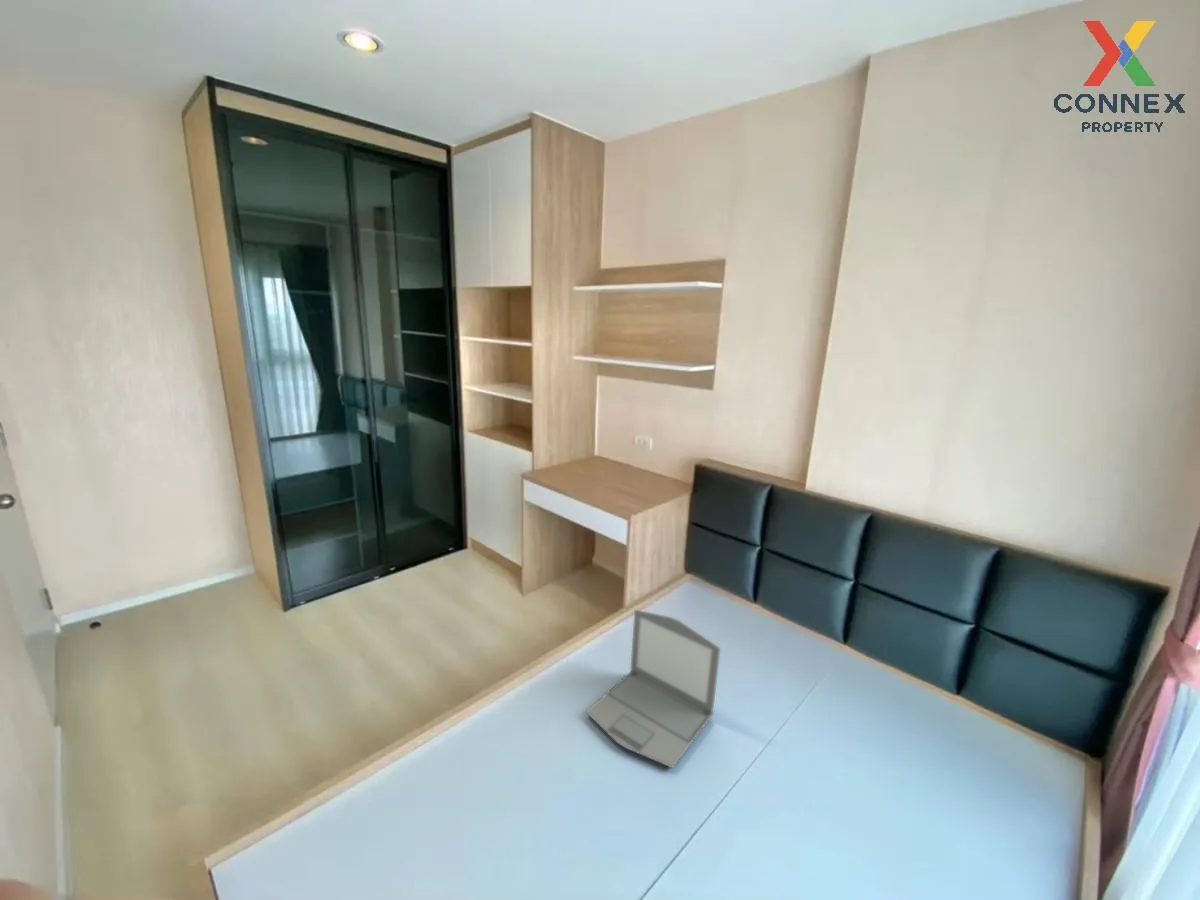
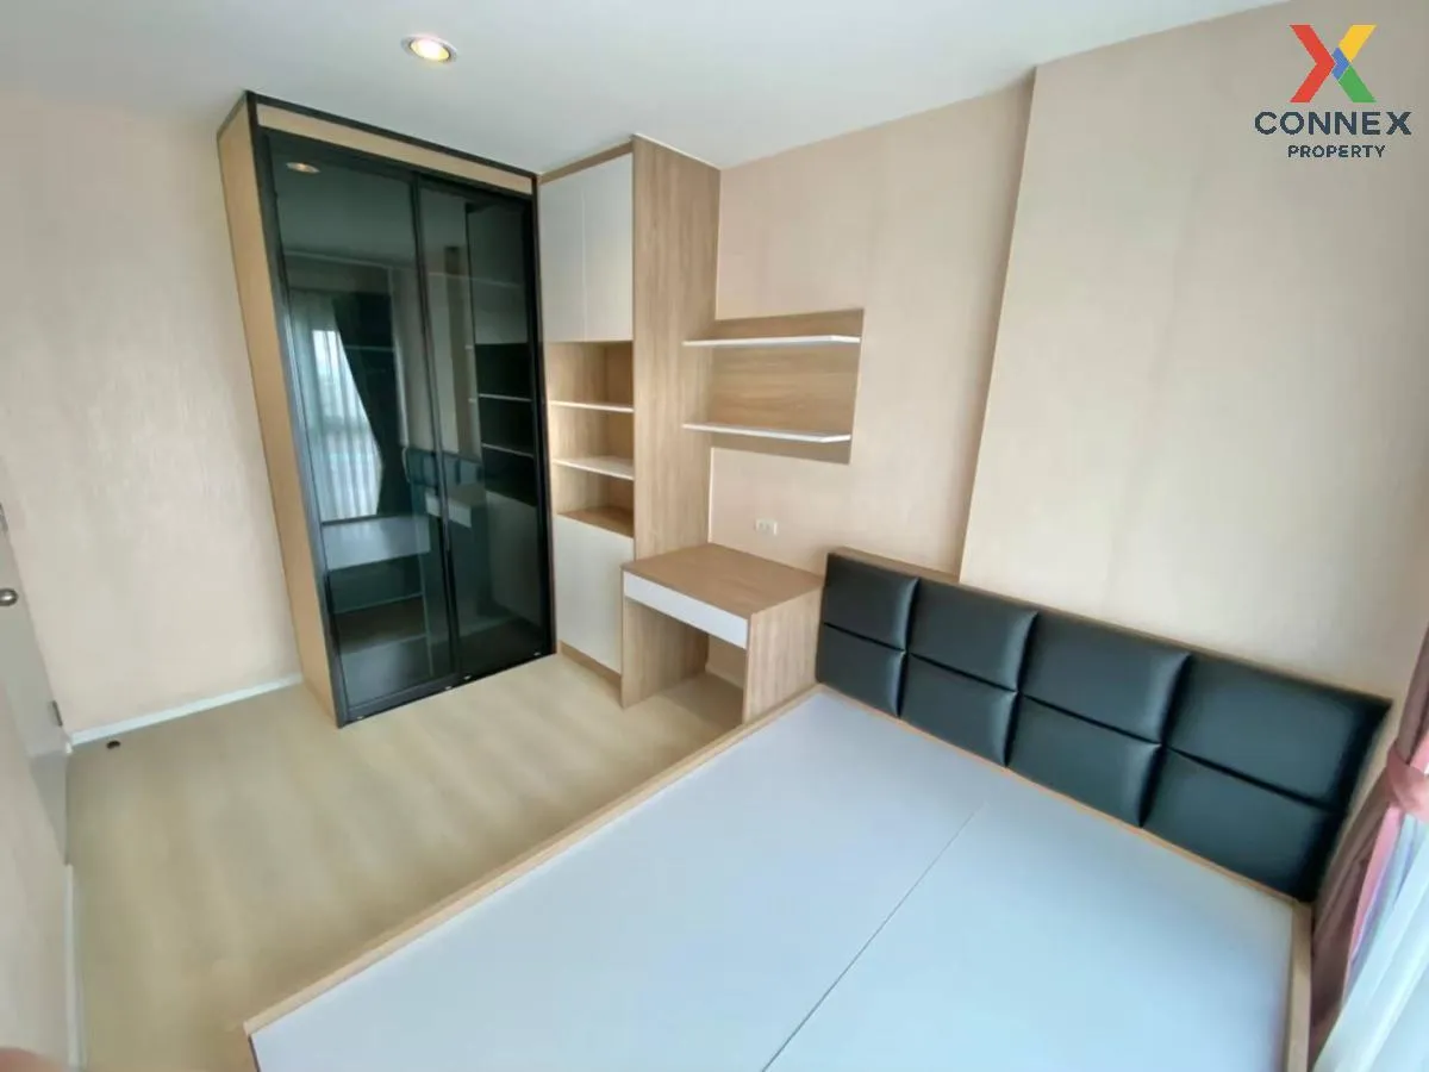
- laptop [585,608,721,769]
